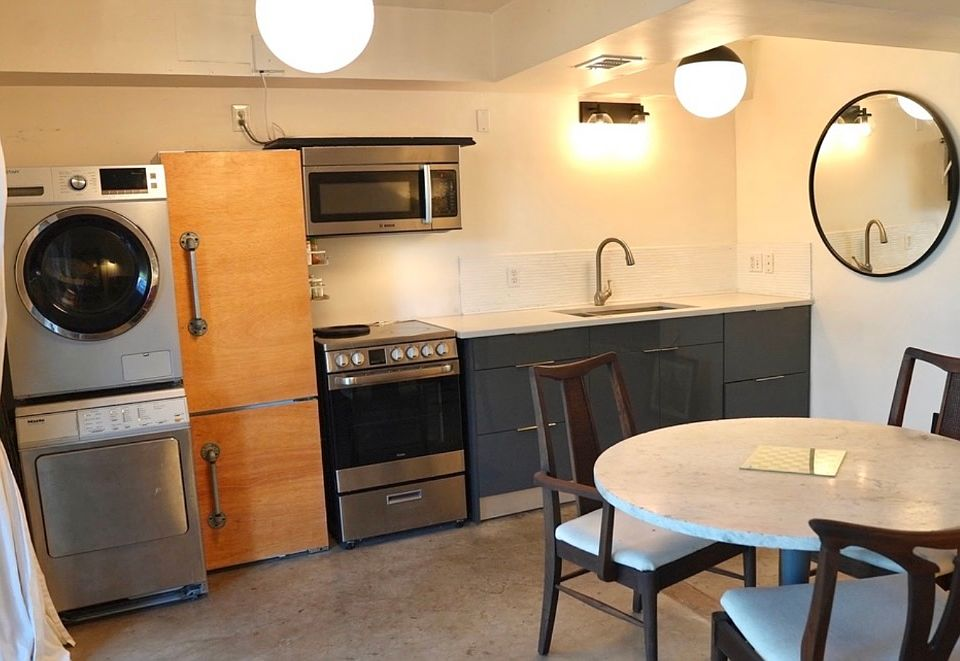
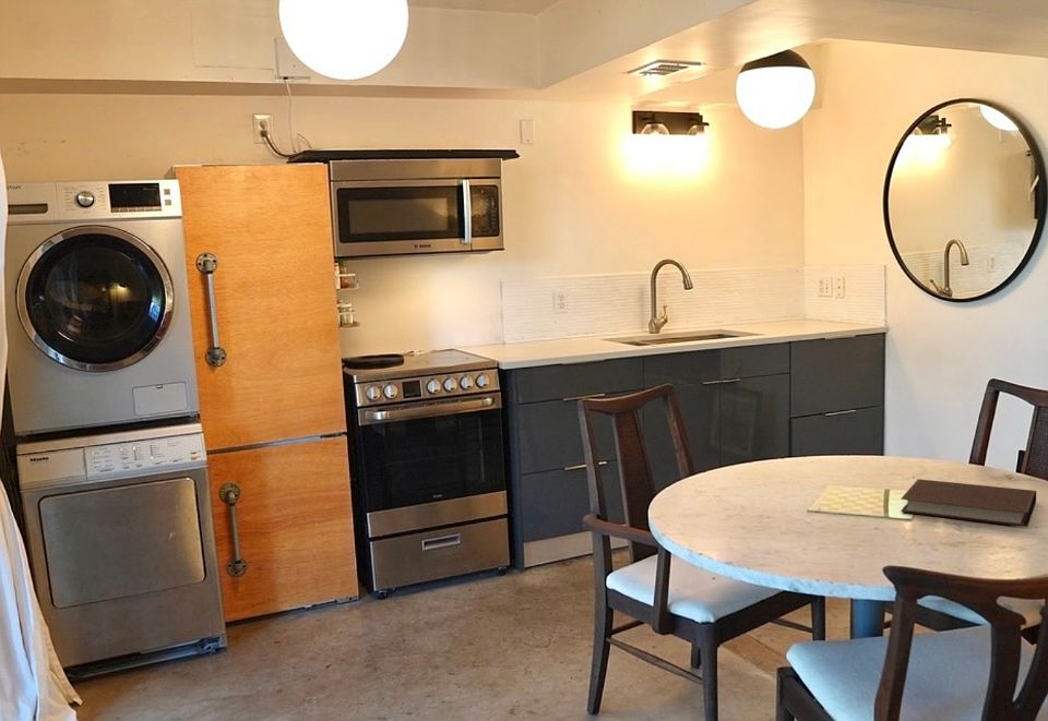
+ notebook [900,478,1037,528]
